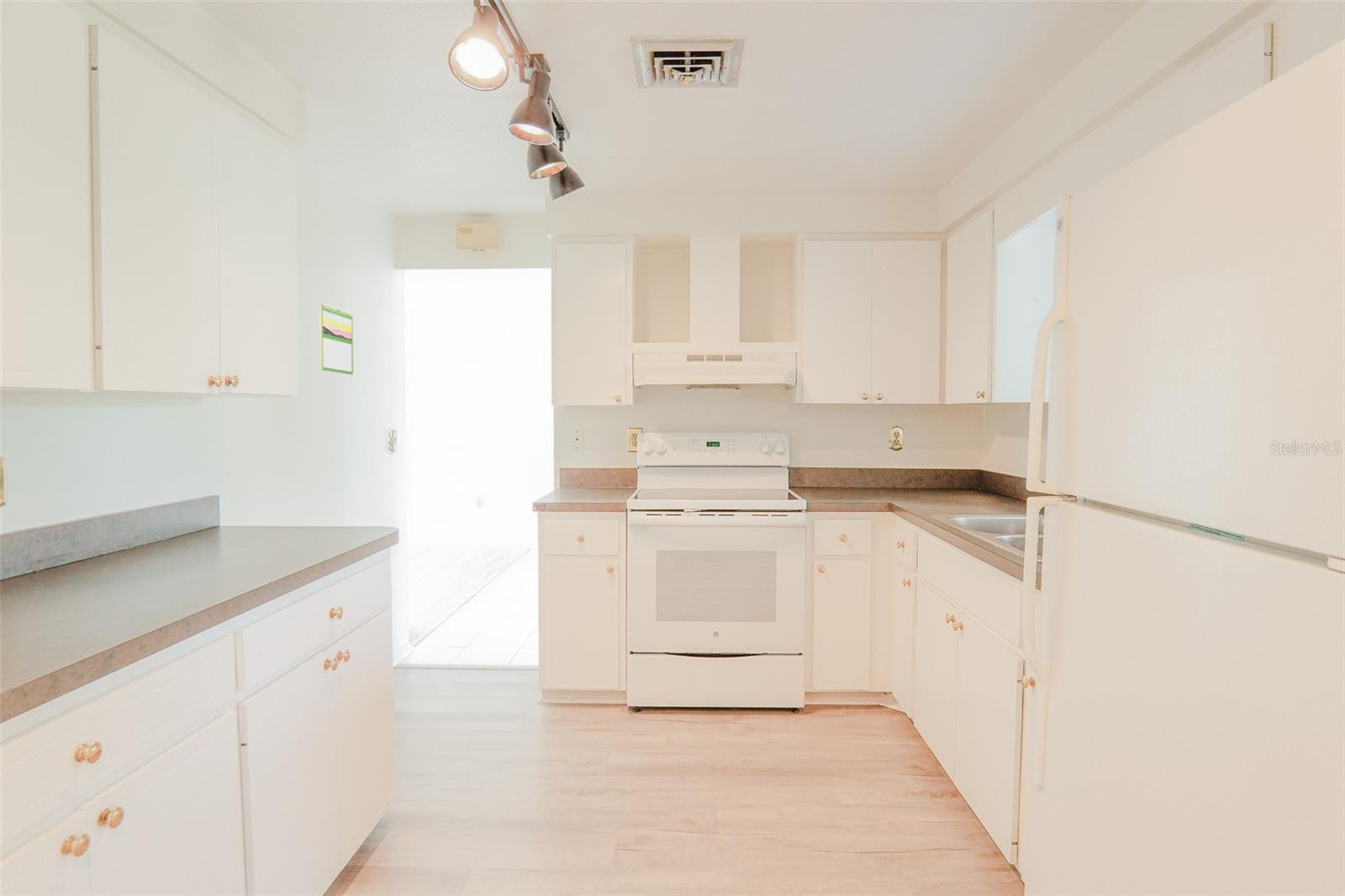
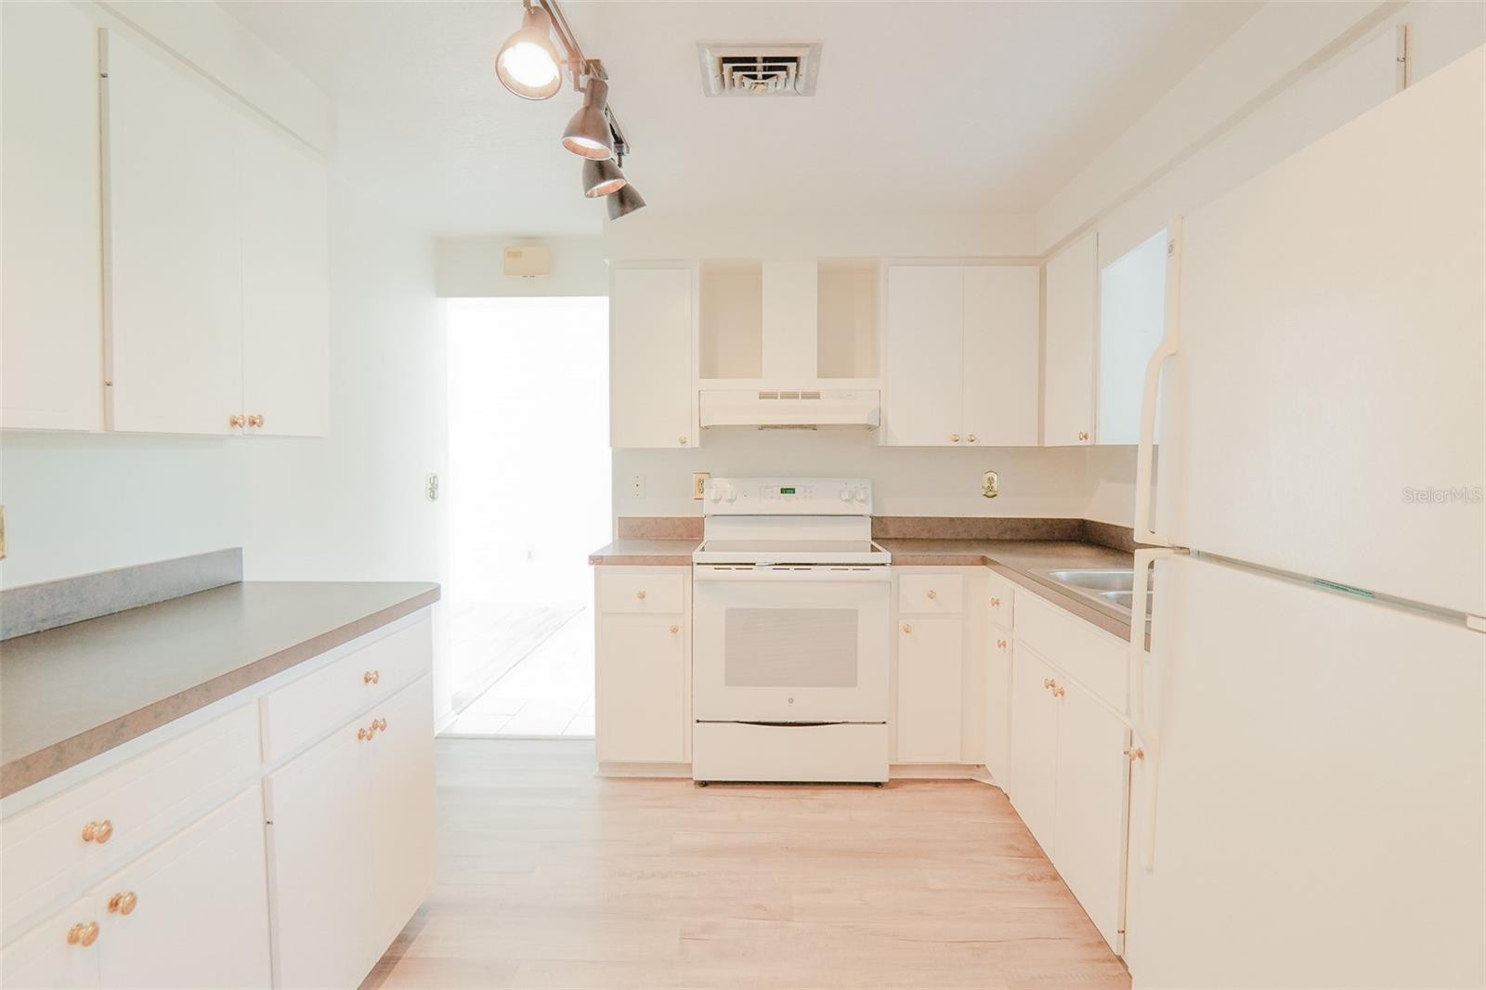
- calendar [319,302,354,376]
